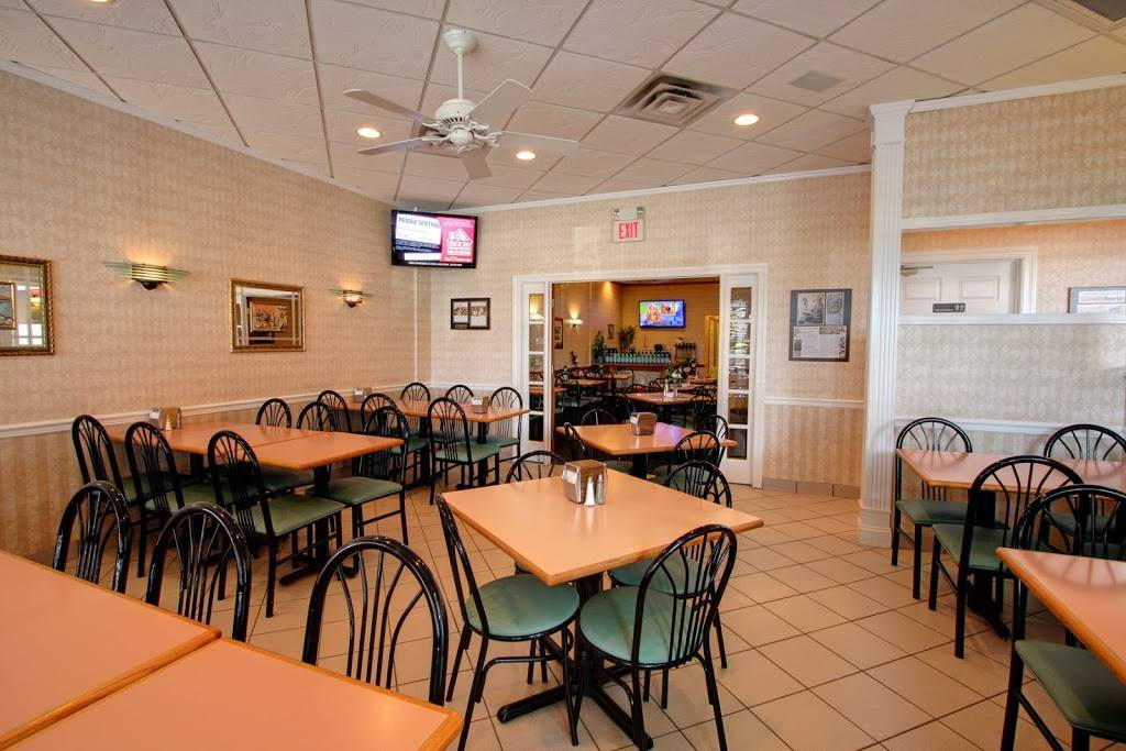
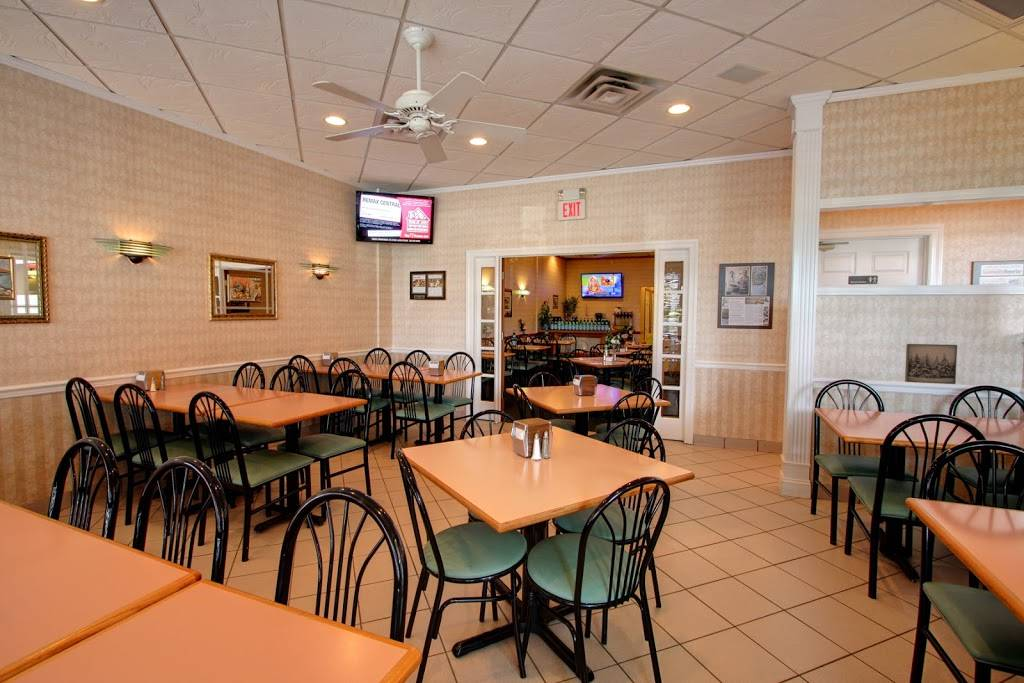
+ wall art [904,343,958,385]
